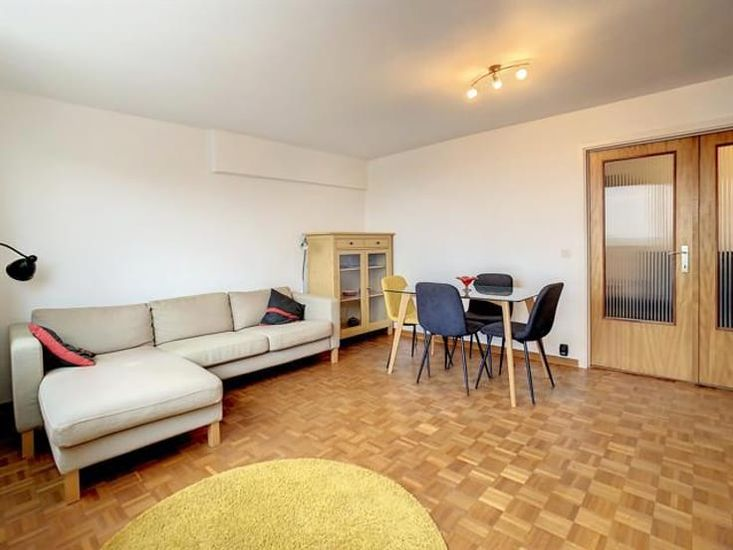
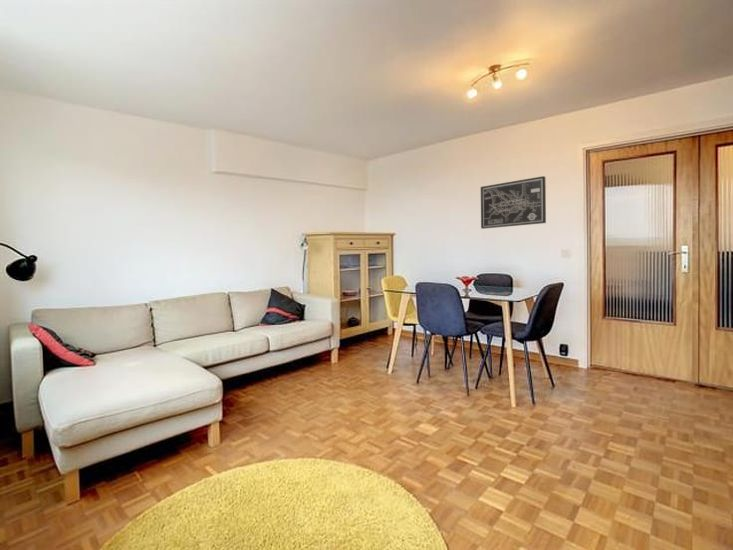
+ wall art [480,175,547,230]
